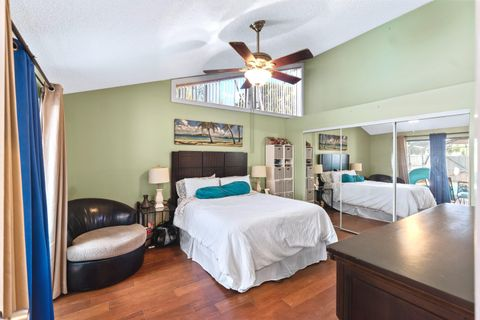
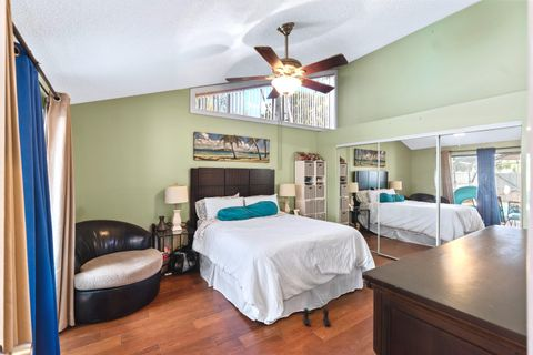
+ boots [302,307,332,327]
